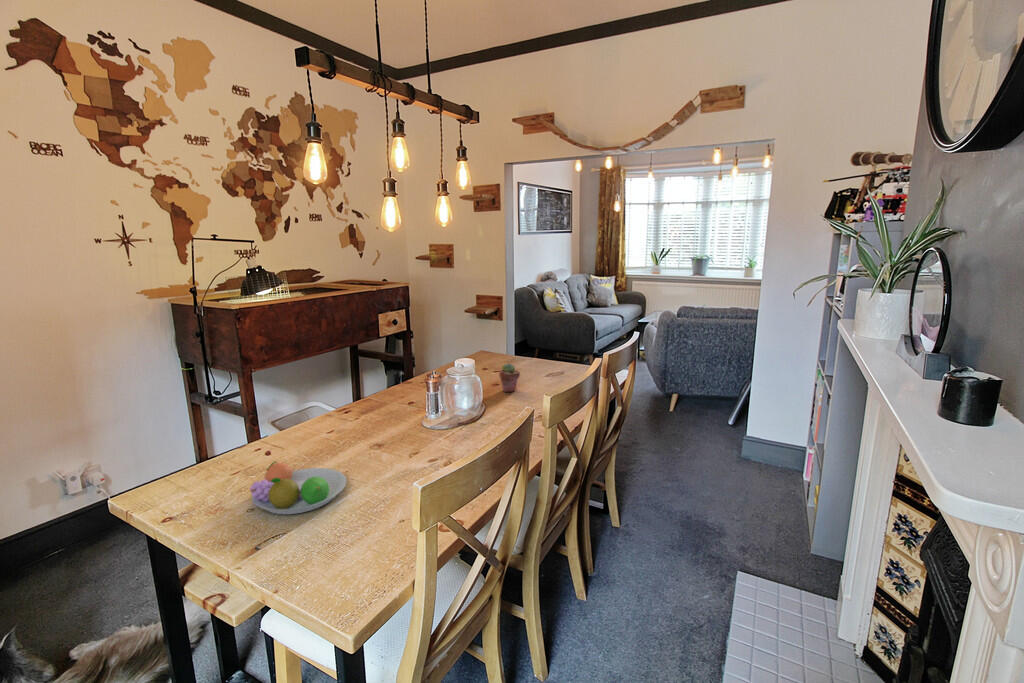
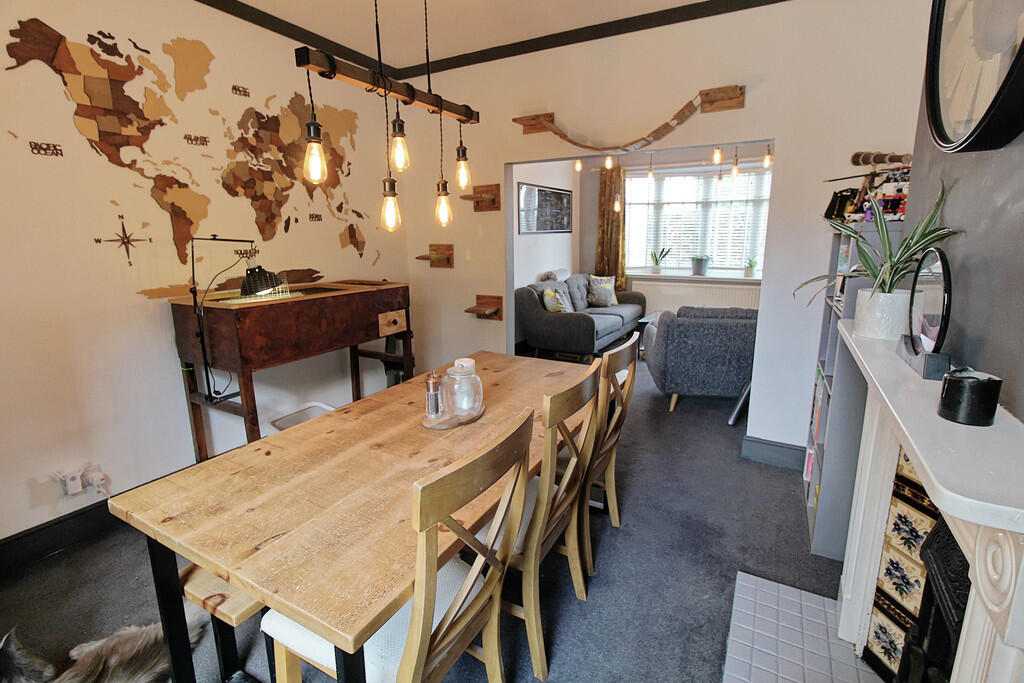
- potted succulent [498,362,521,393]
- fruit bowl [249,461,348,515]
